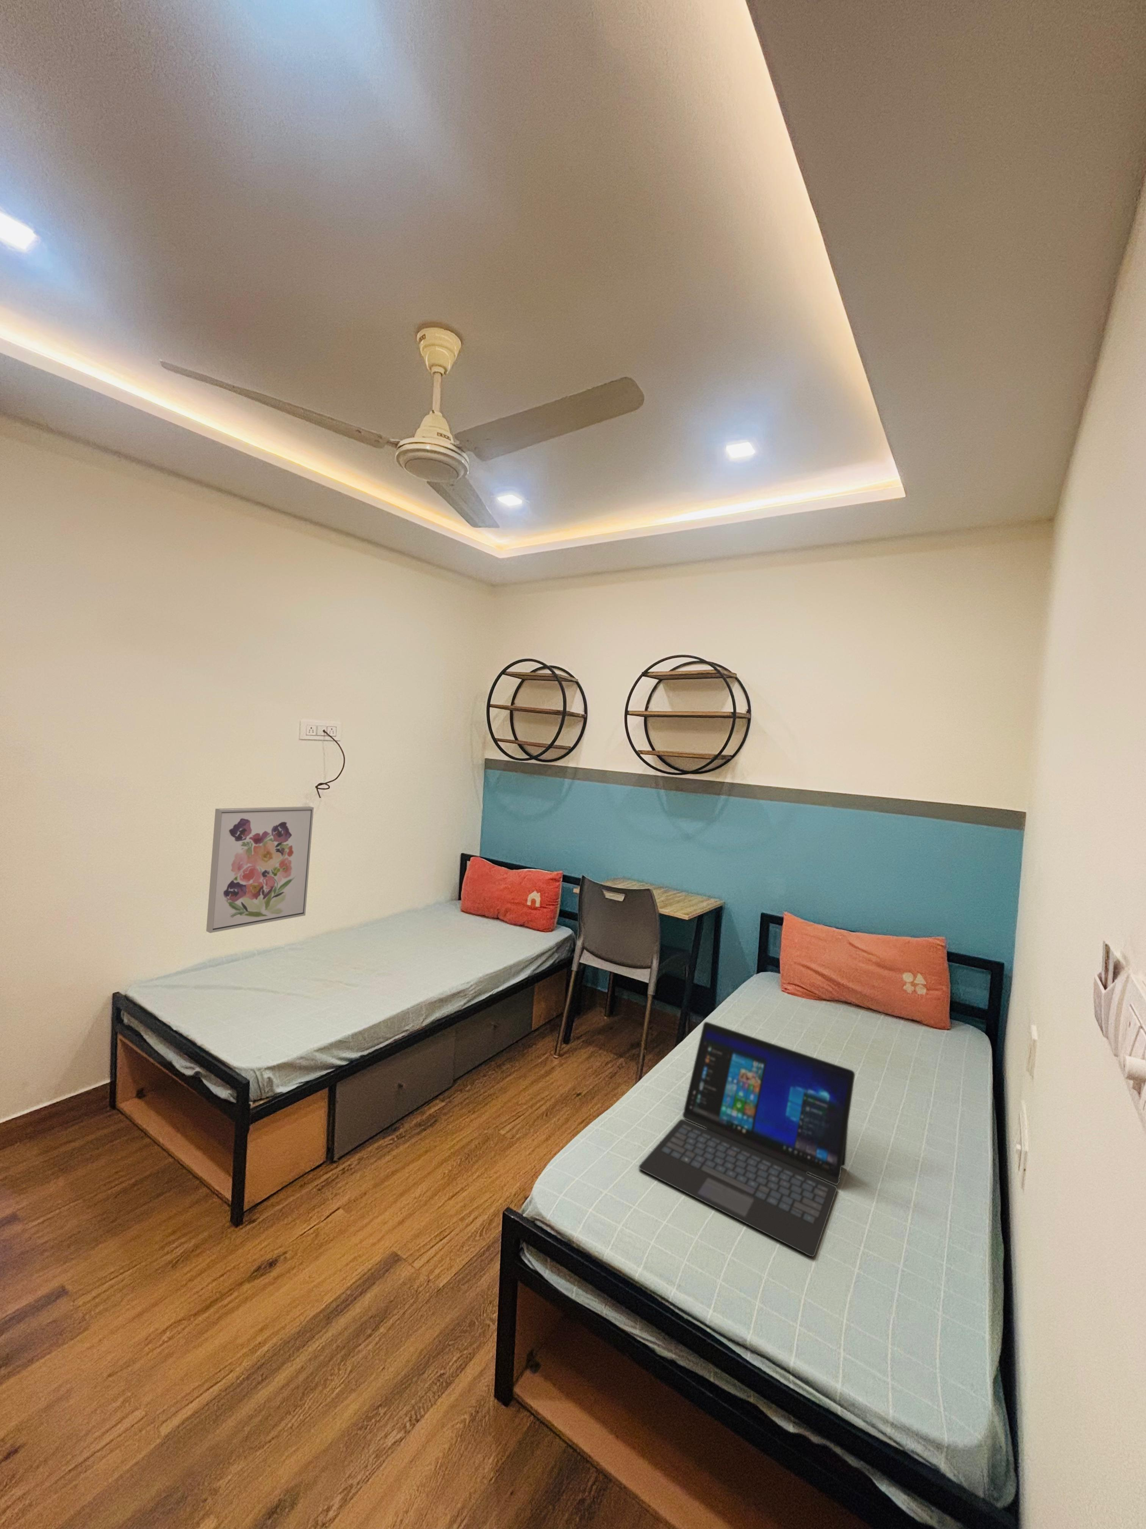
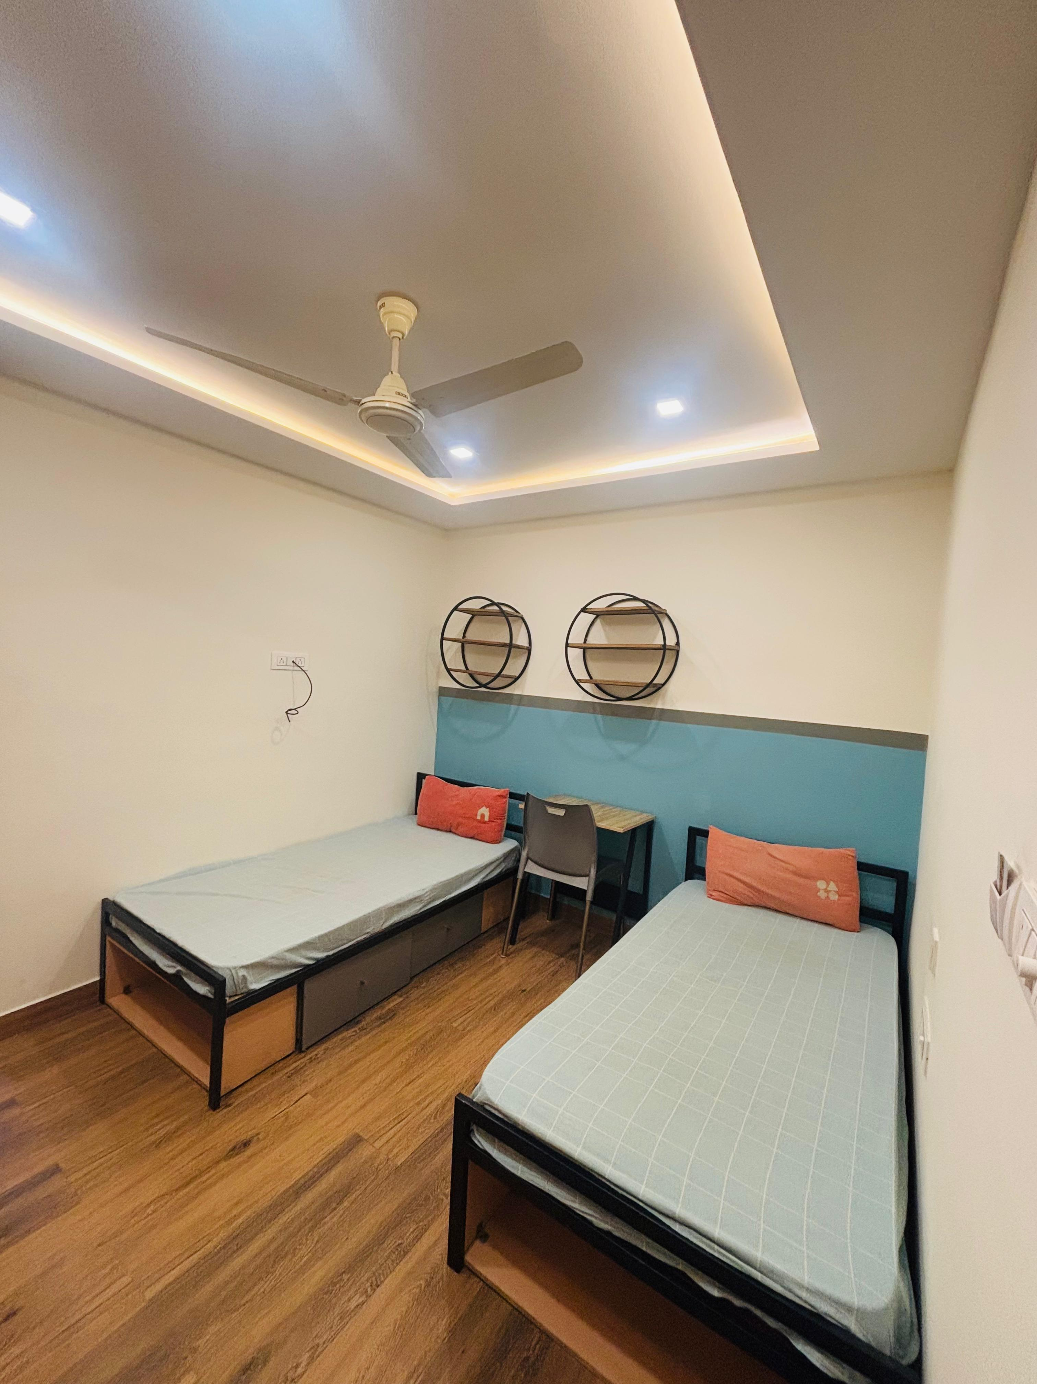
- wall art [206,805,314,933]
- laptop [638,1021,856,1257]
